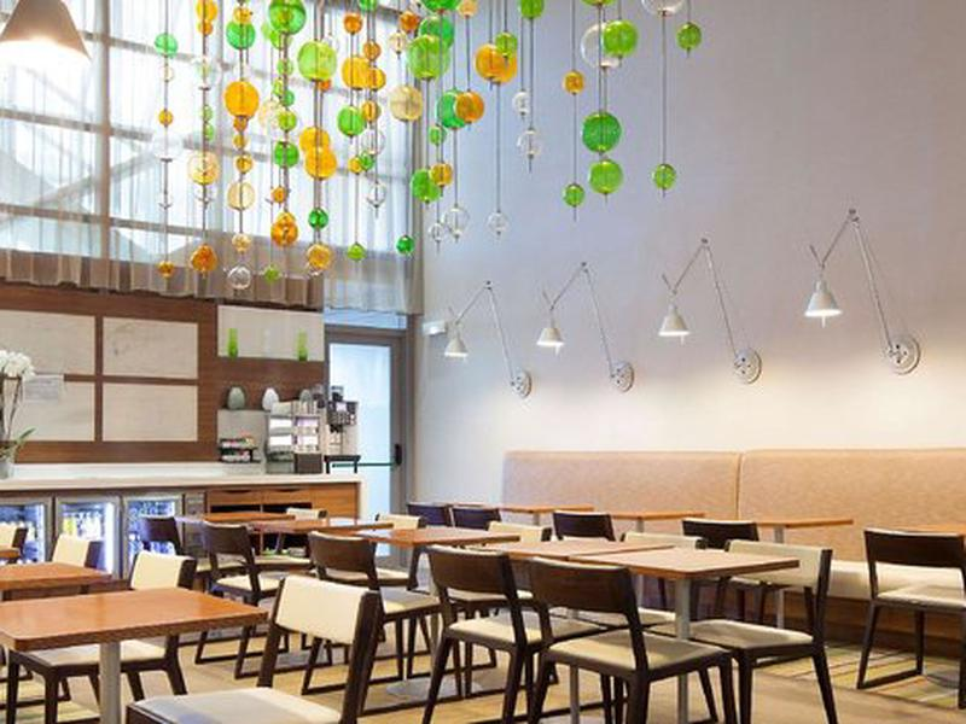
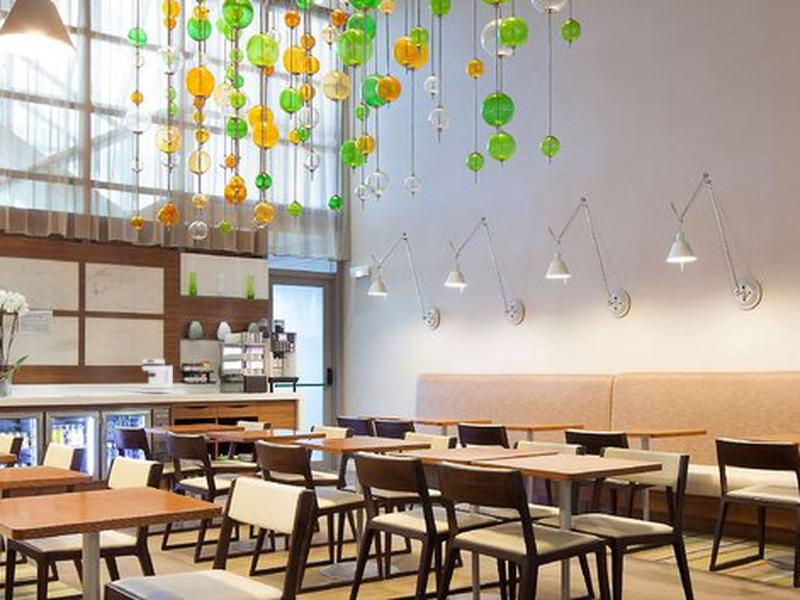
+ coffee maker [140,358,174,394]
